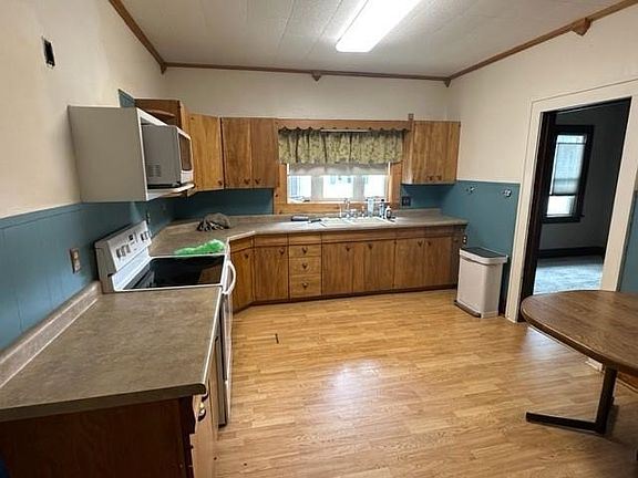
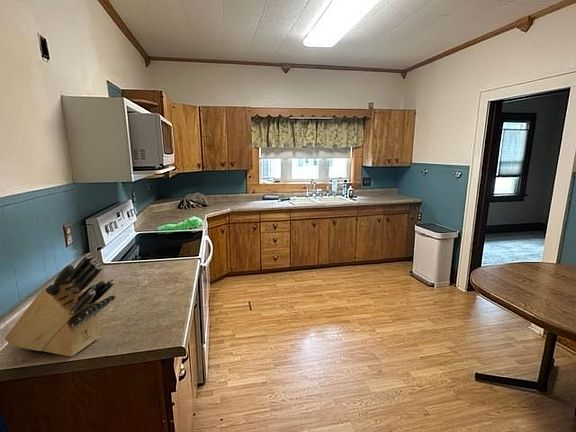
+ knife block [4,252,116,357]
